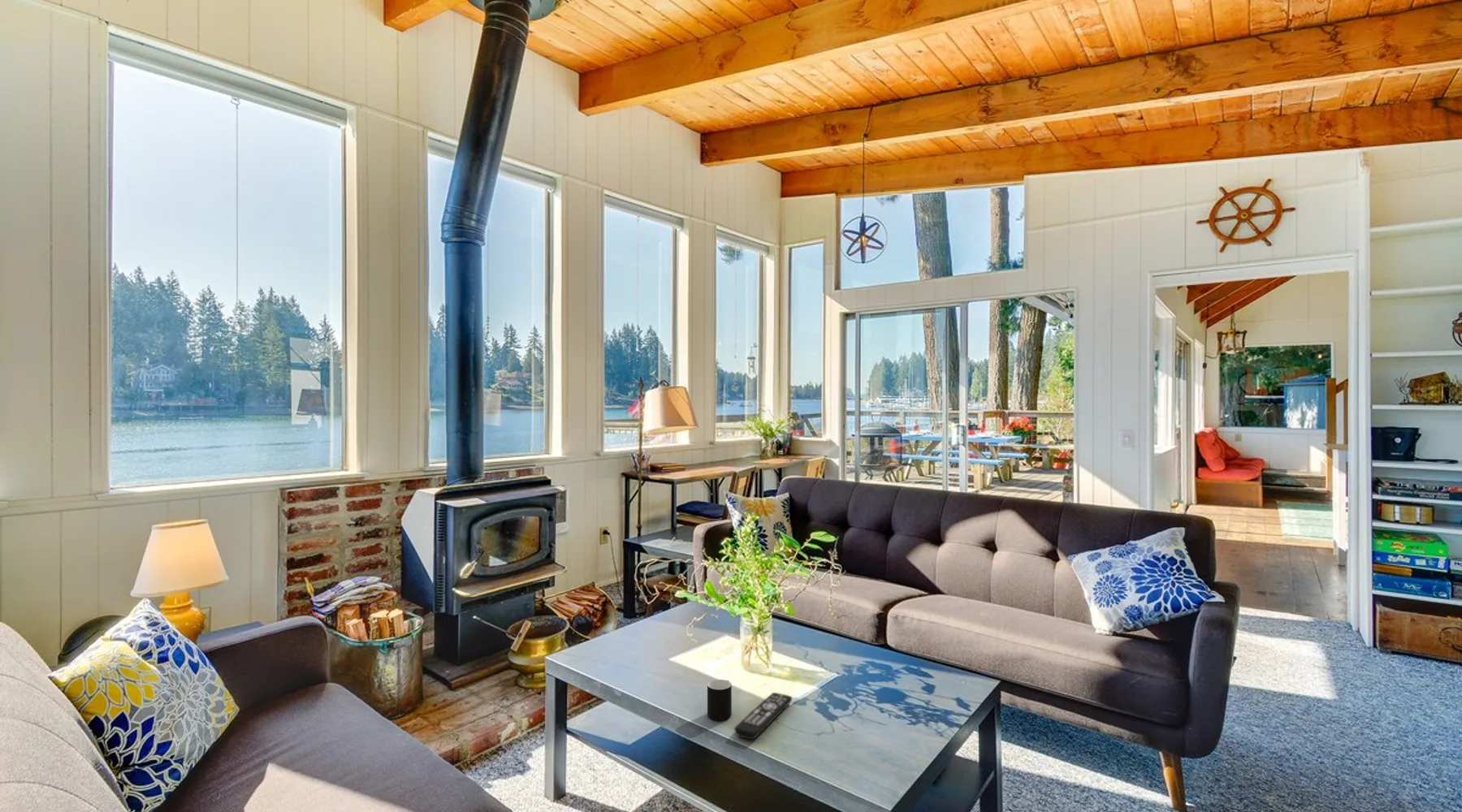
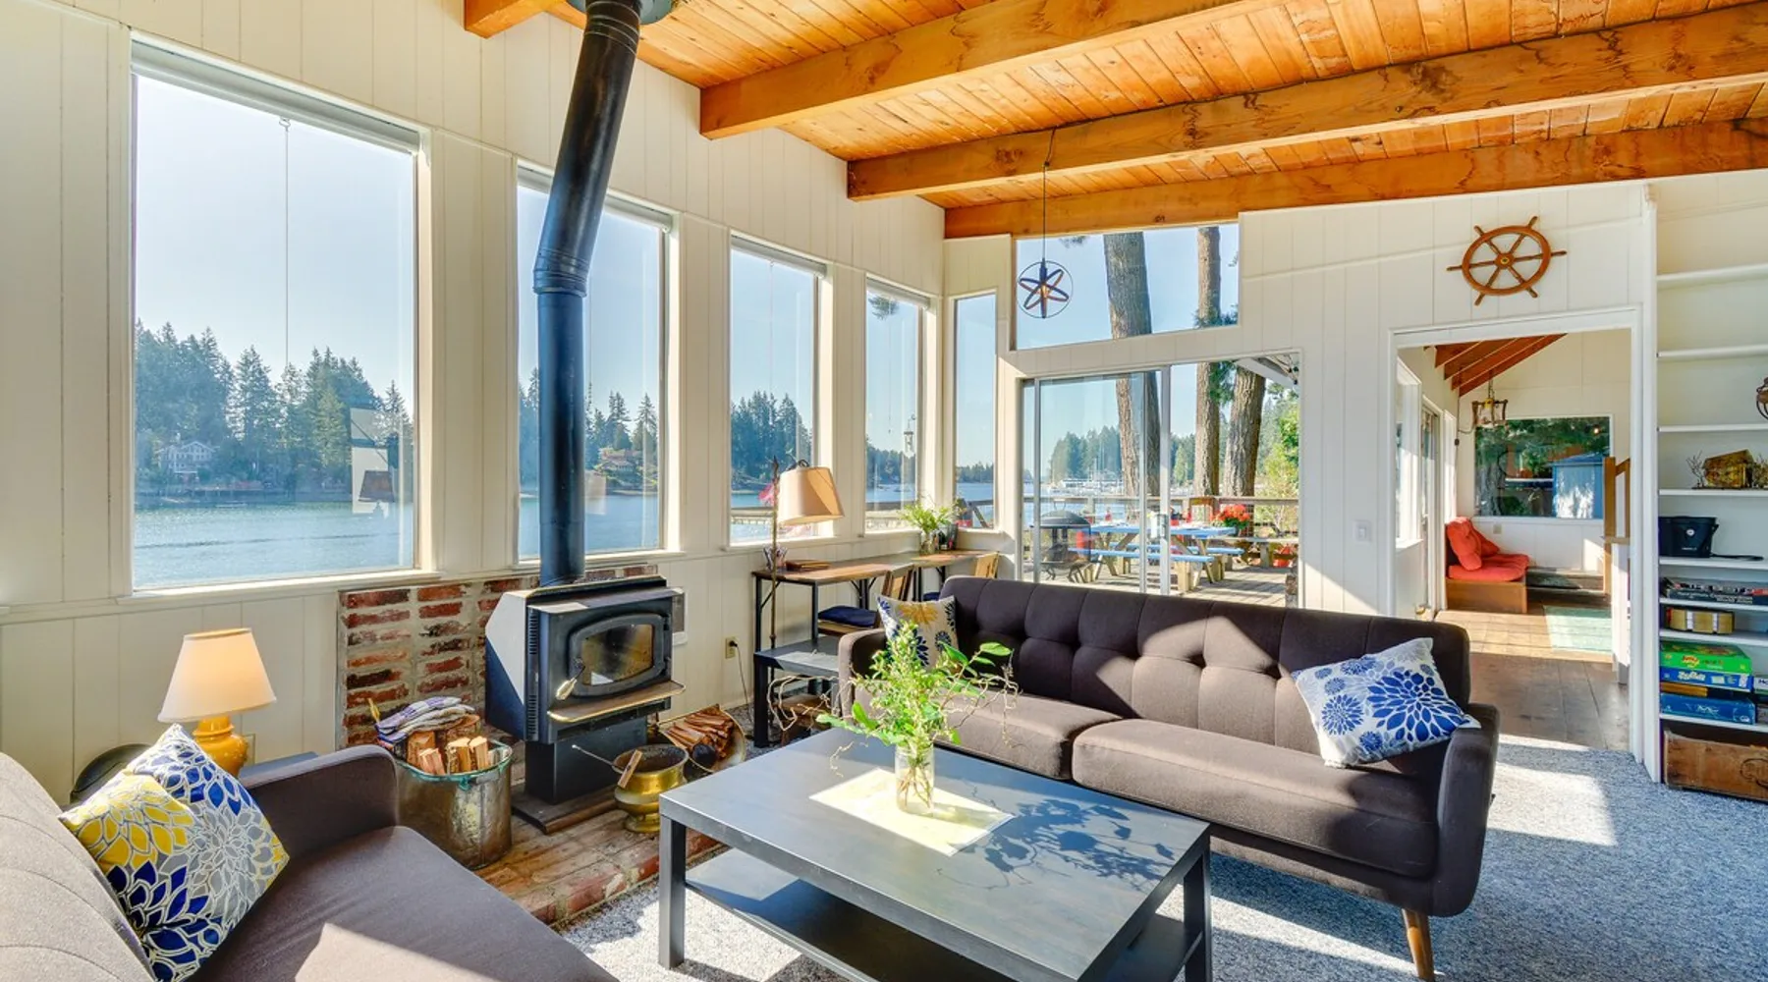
- cup [707,679,733,721]
- remote control [733,692,793,740]
